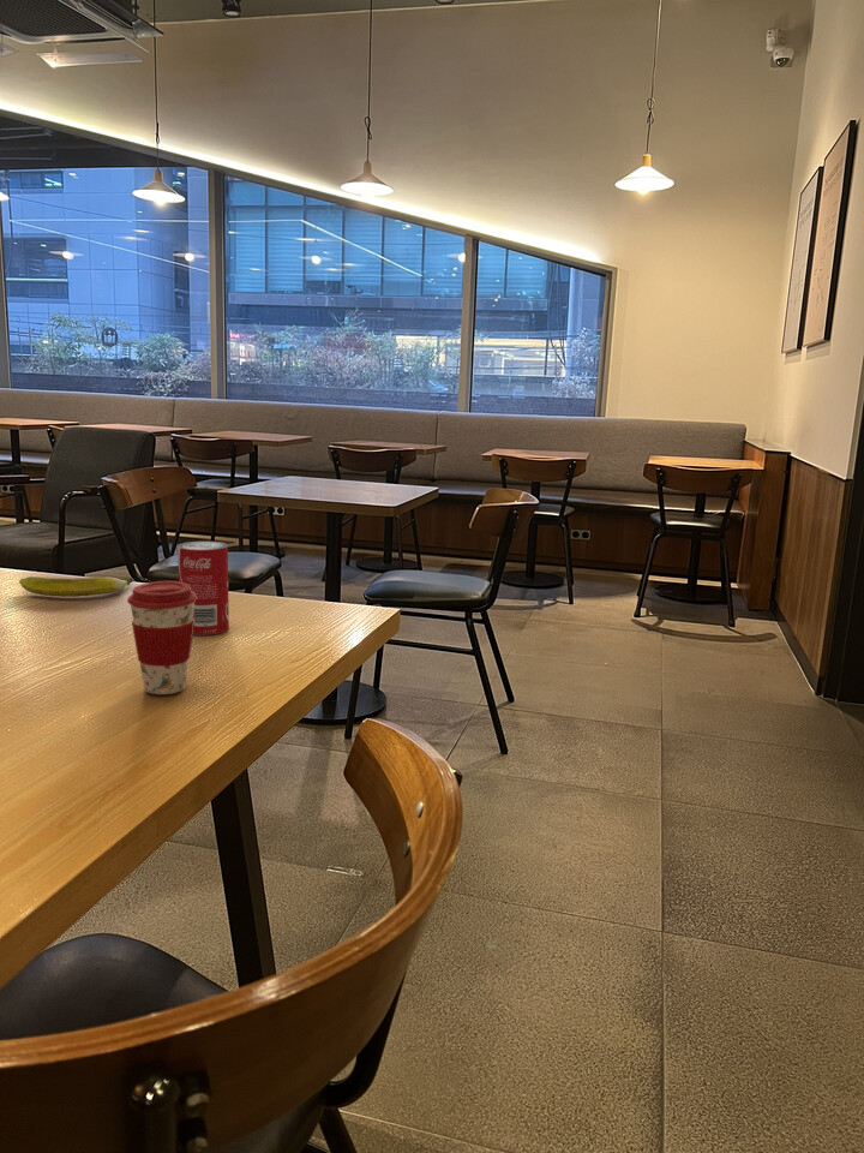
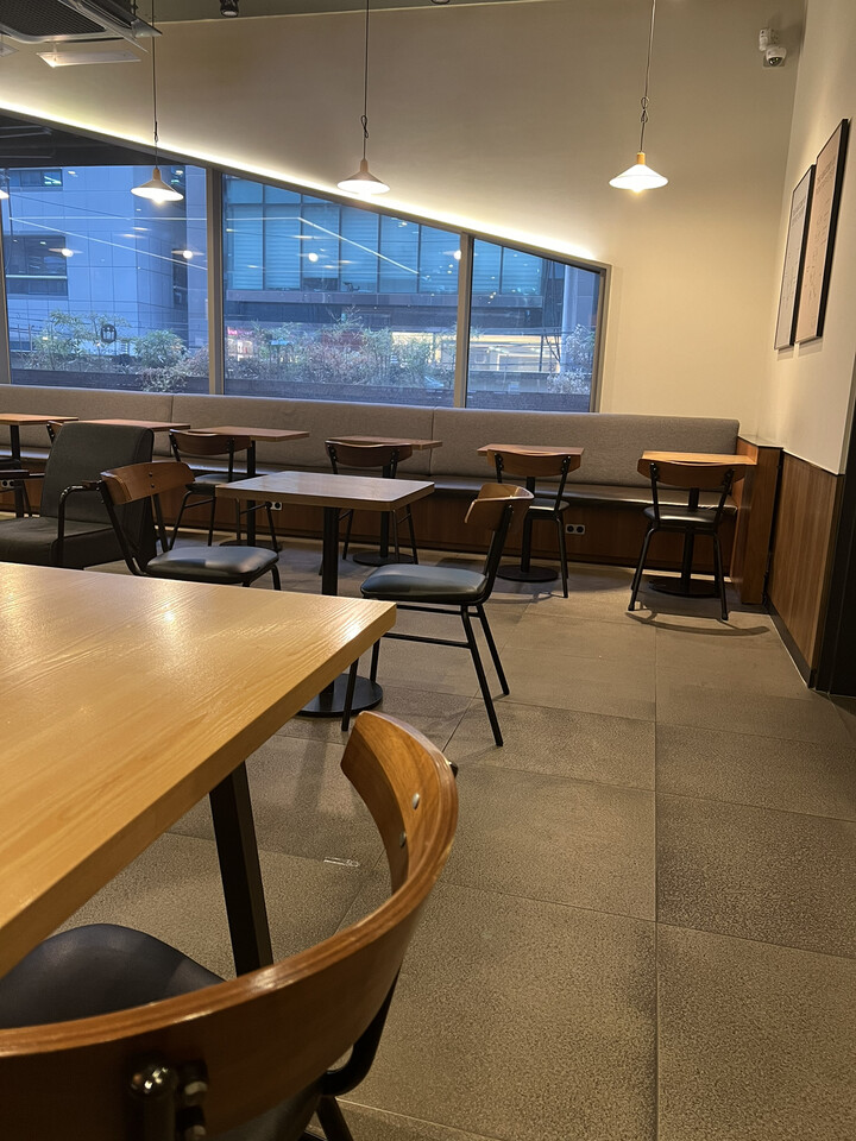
- beverage can [176,540,230,637]
- coffee cup [126,580,197,695]
- banana [18,575,133,598]
